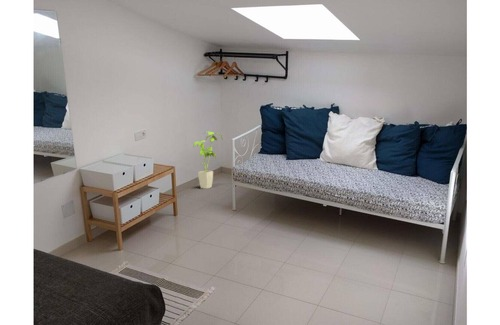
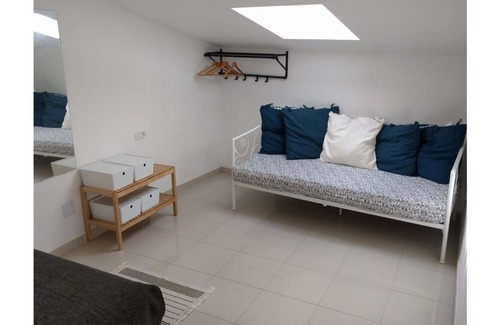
- house plant [192,130,224,190]
